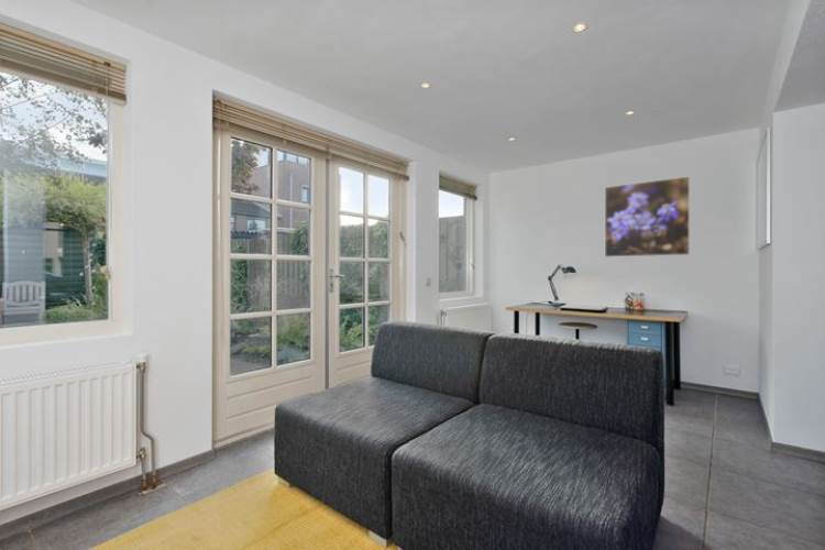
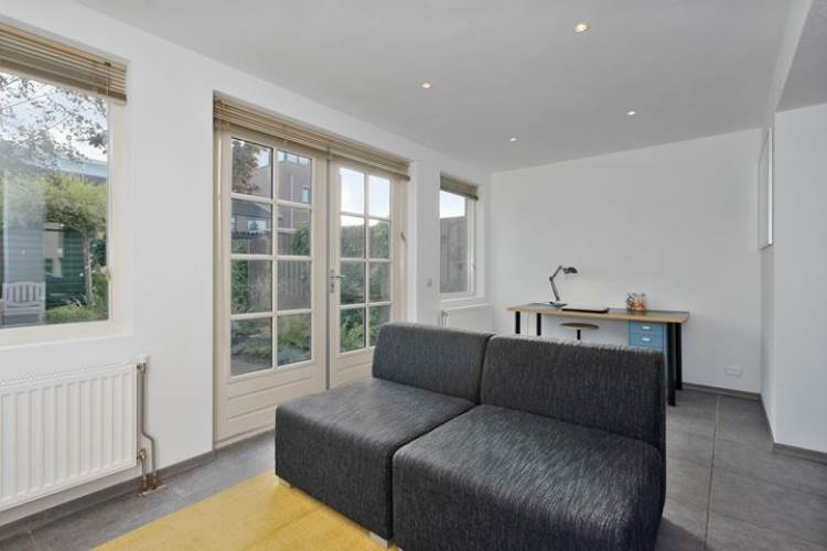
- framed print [604,175,691,258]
